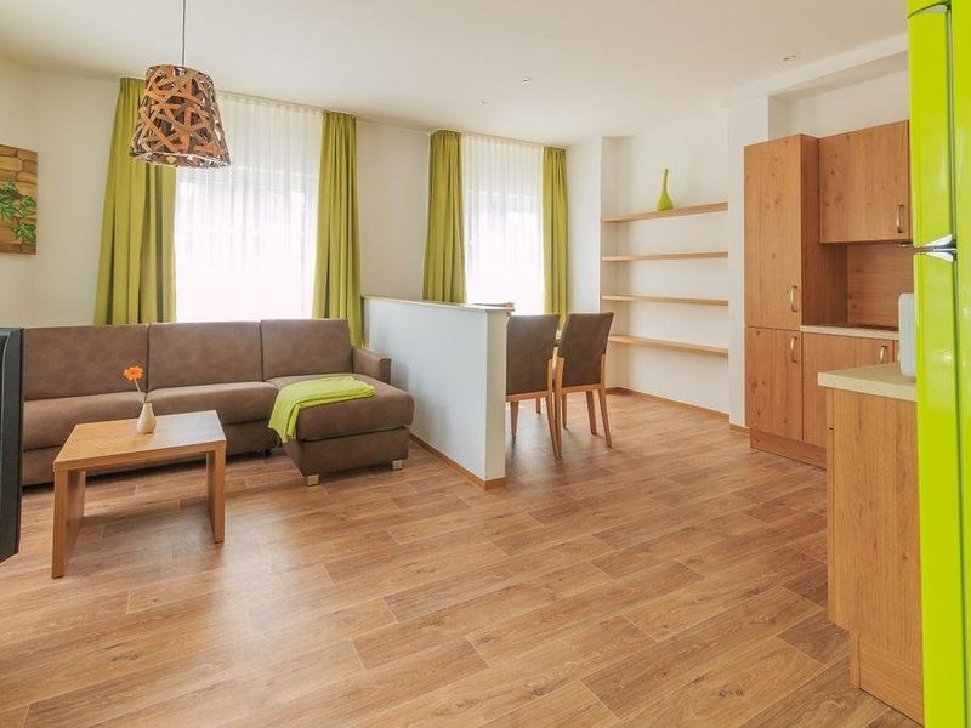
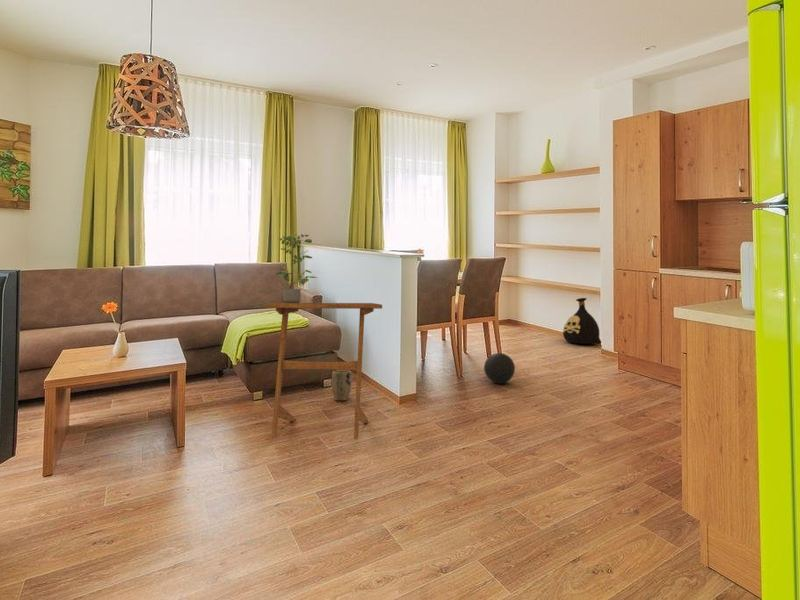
+ potted plant [274,232,318,303]
+ ball [483,352,516,385]
+ bag [562,297,602,345]
+ plant pot [331,370,352,402]
+ side table [265,302,383,440]
